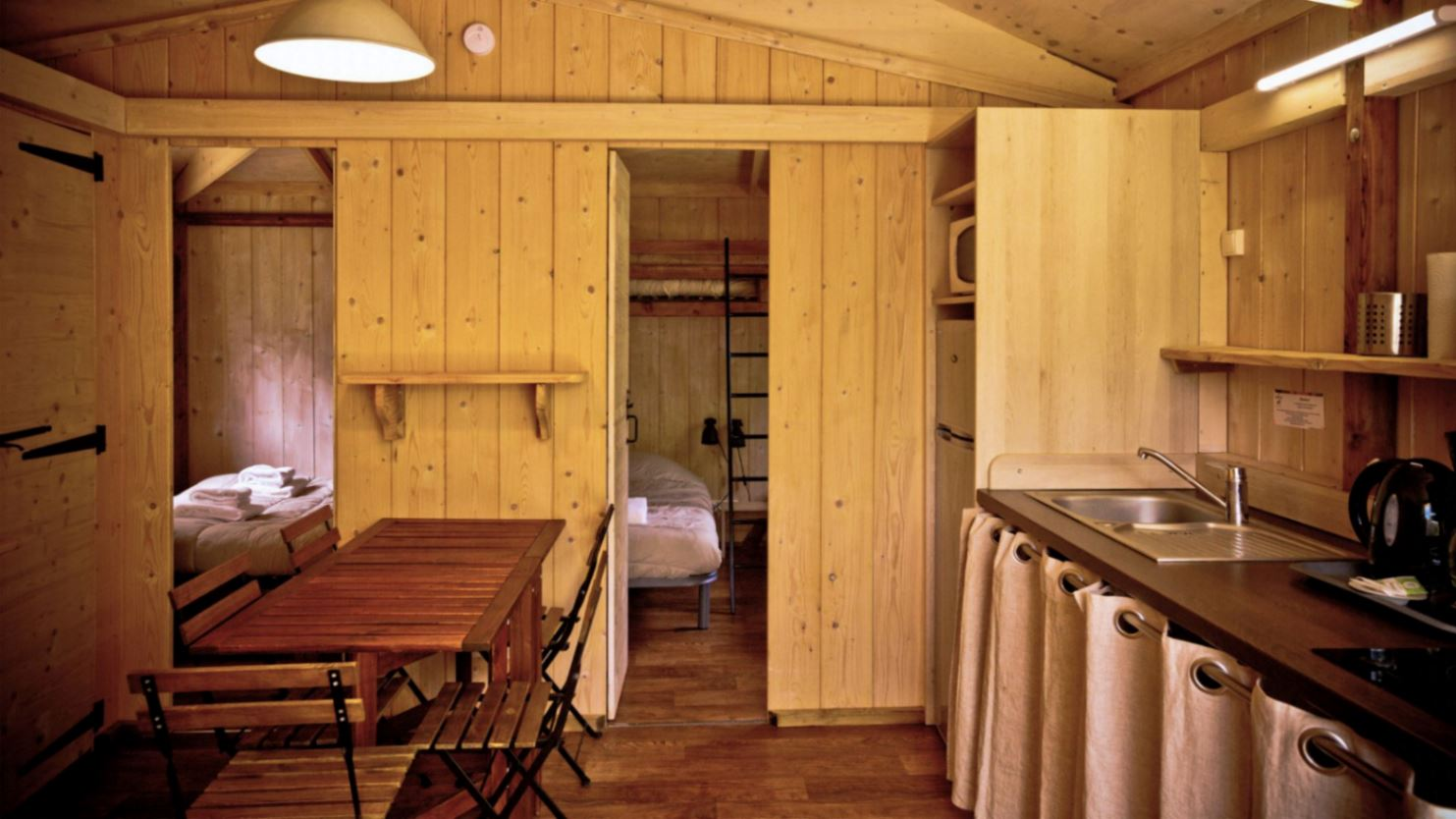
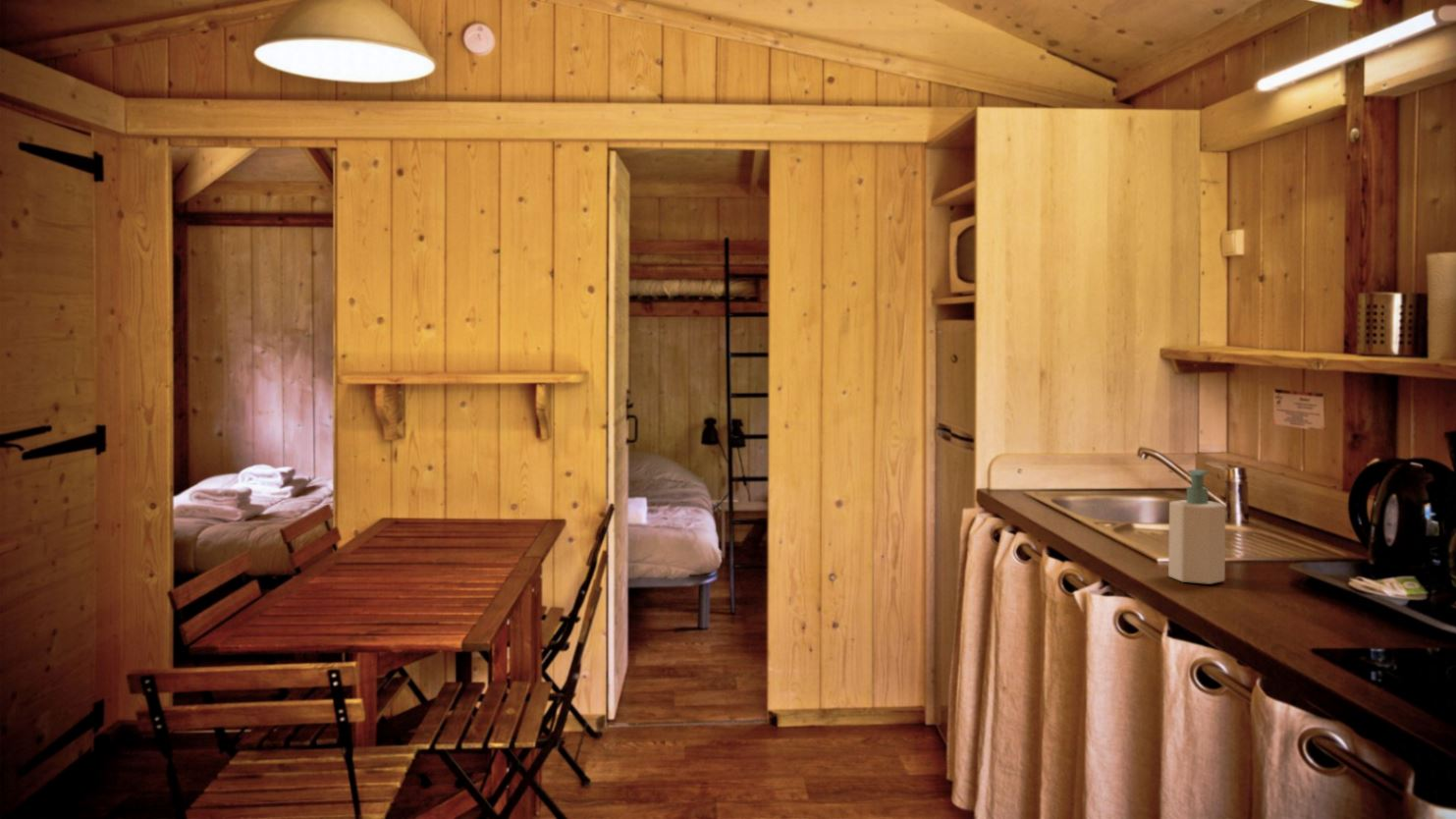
+ soap bottle [1167,468,1226,585]
